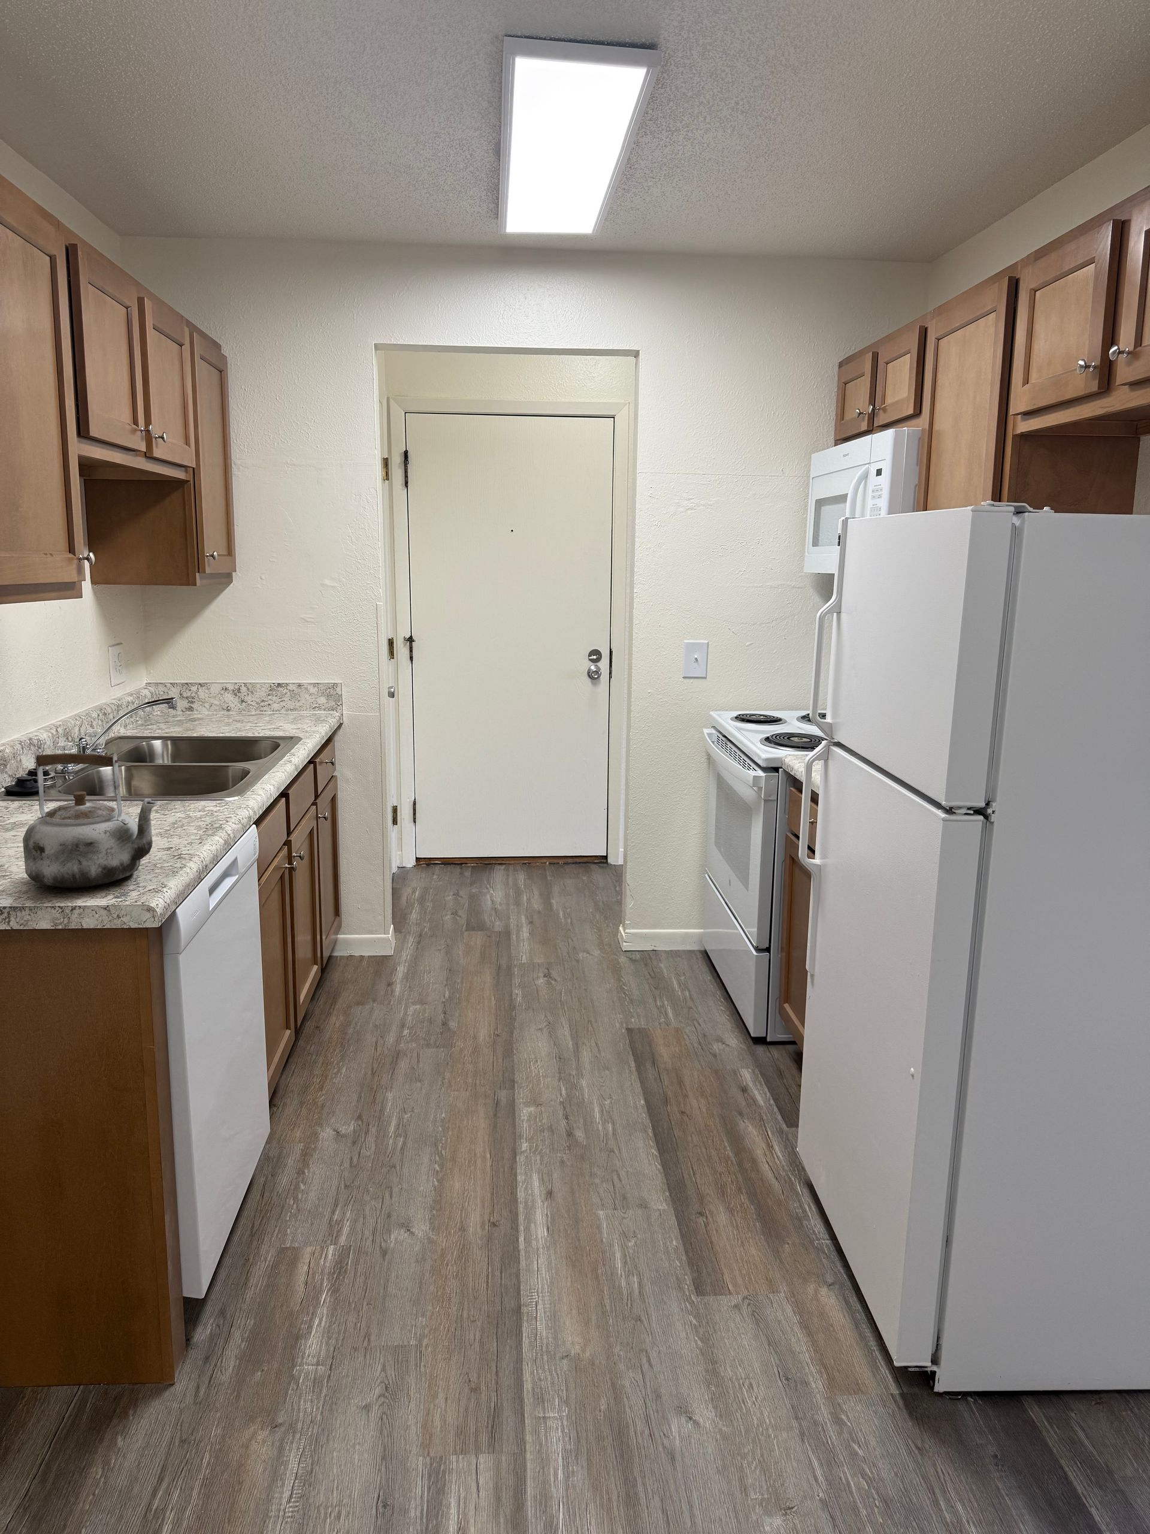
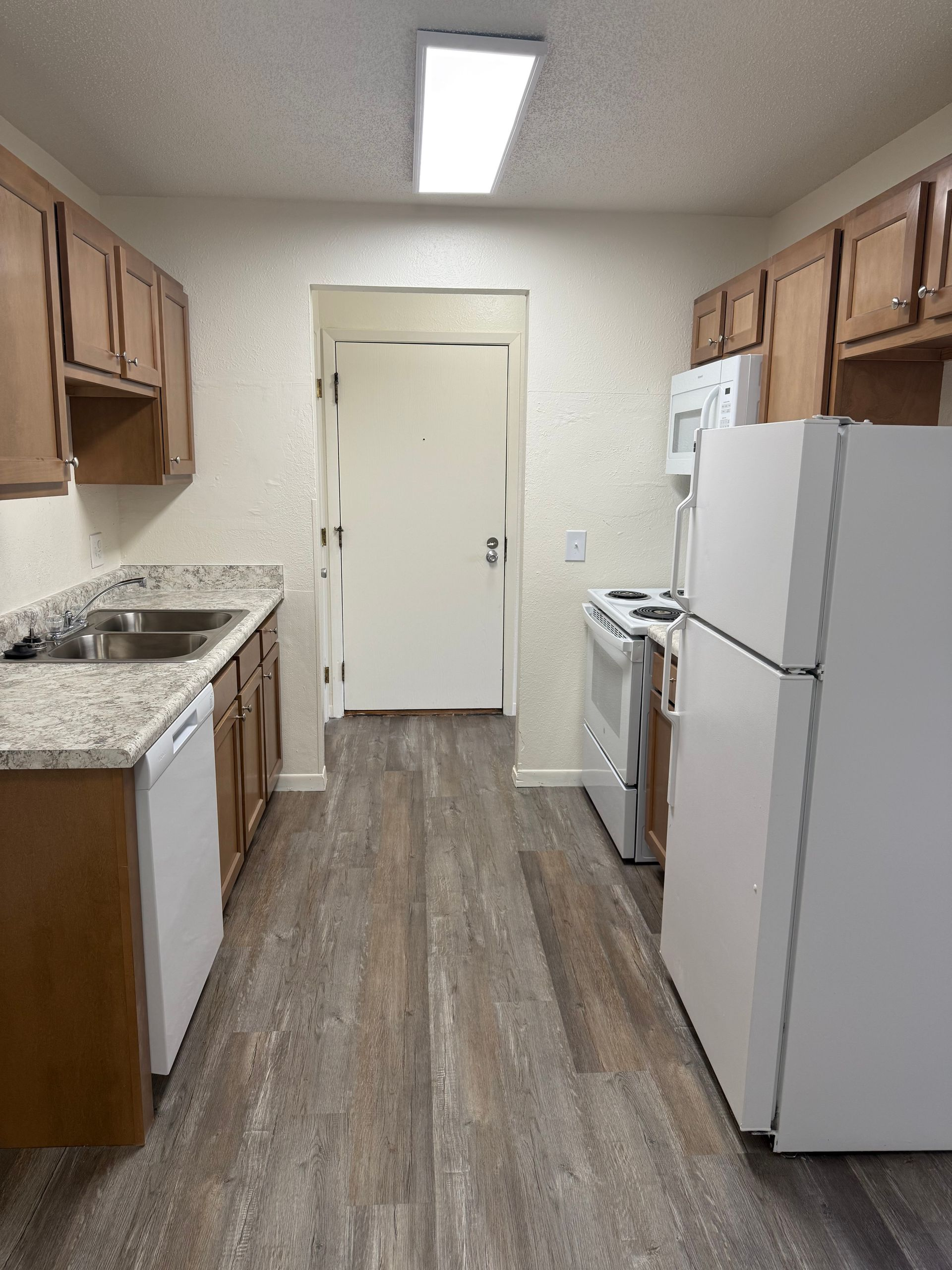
- kettle [22,750,159,888]
